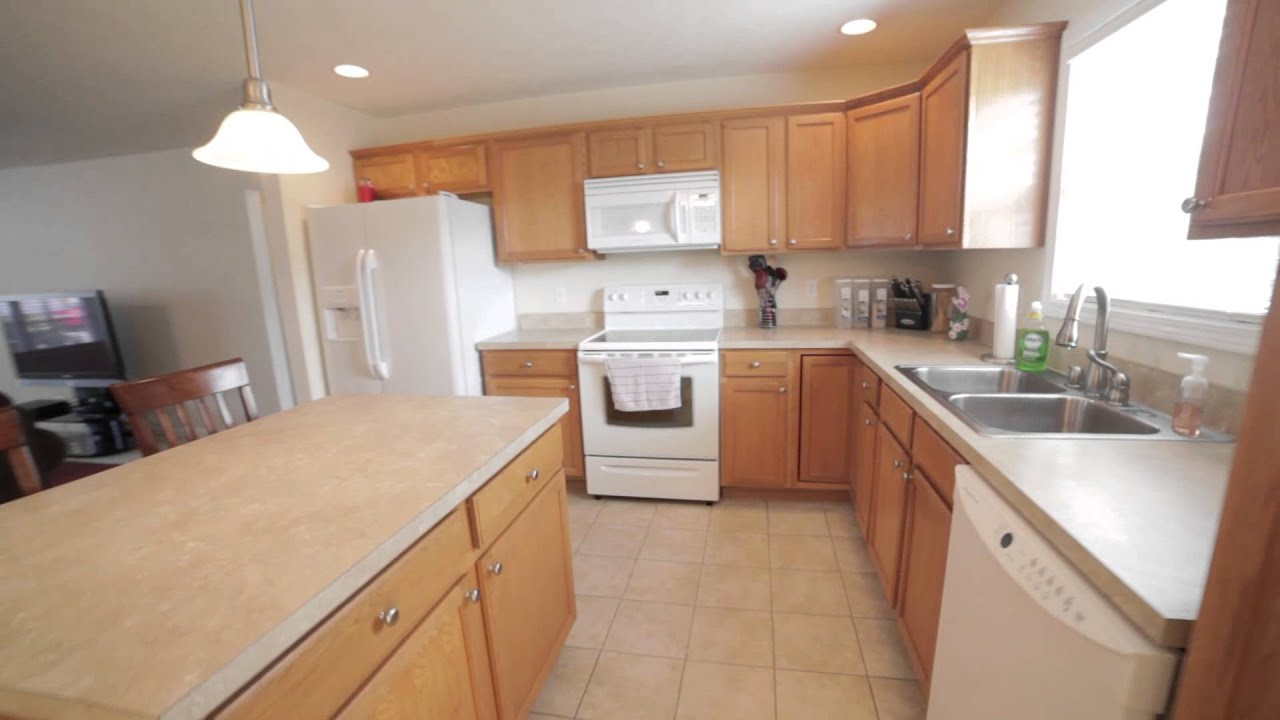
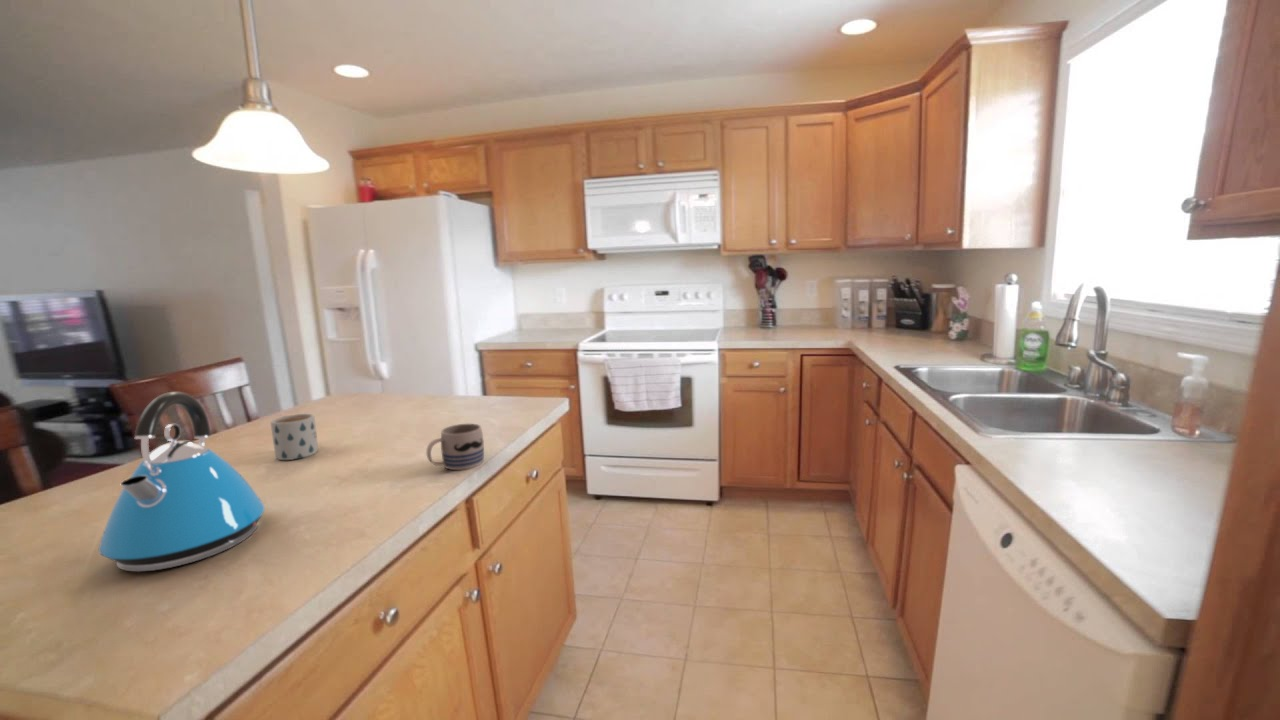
+ kettle [98,391,266,573]
+ mug [425,423,485,471]
+ mug [270,413,319,461]
